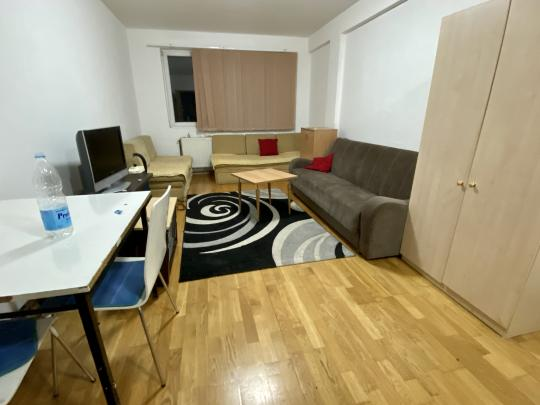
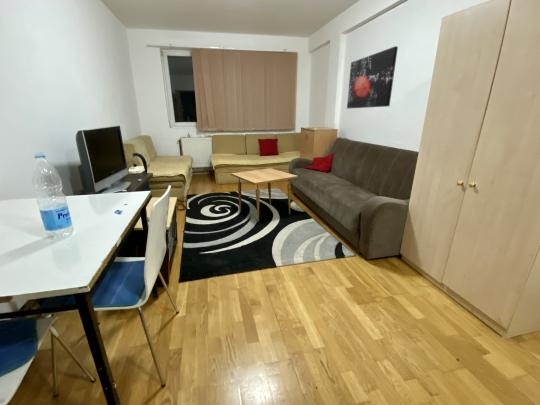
+ wall art [346,45,399,109]
